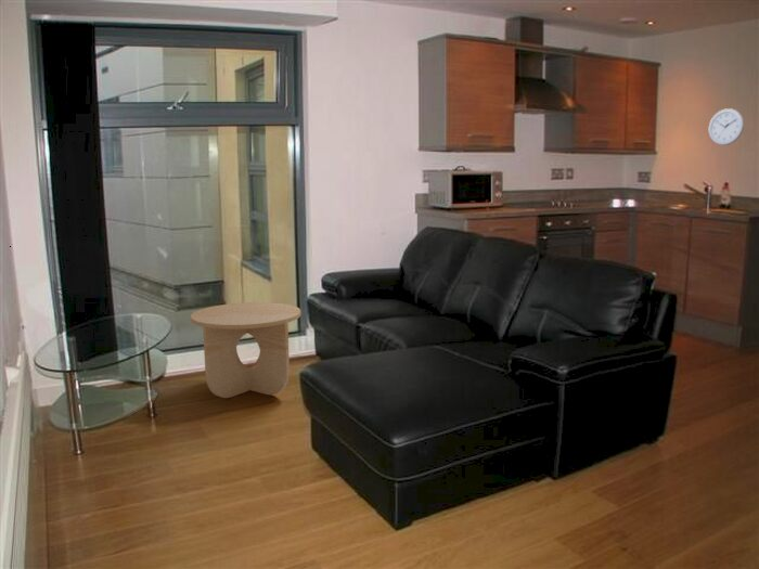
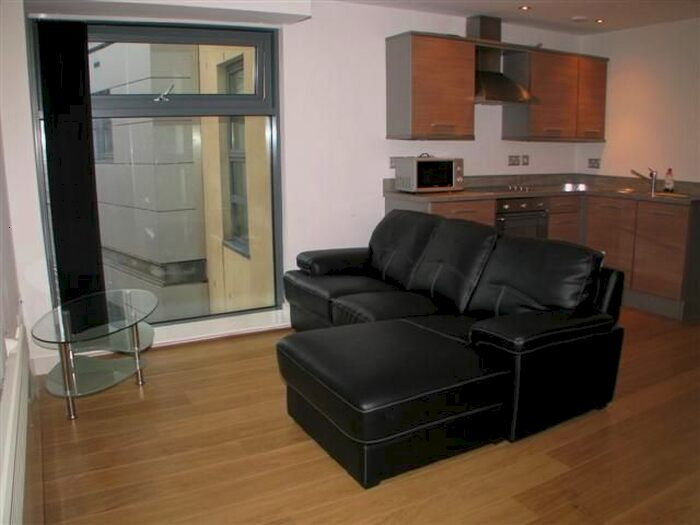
- side table [190,301,301,399]
- wall clock [708,107,745,146]
